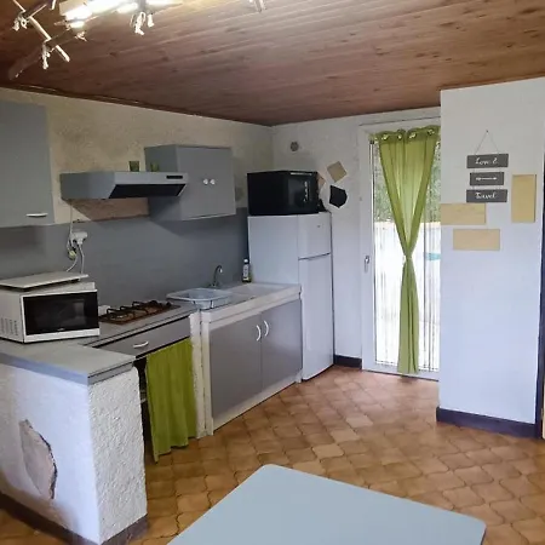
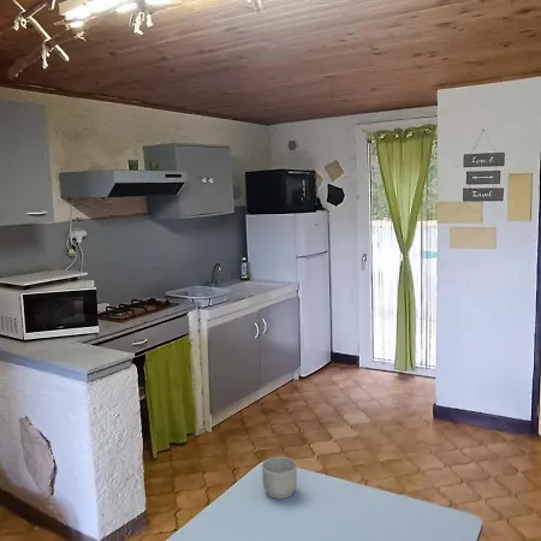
+ mug [261,456,298,500]
